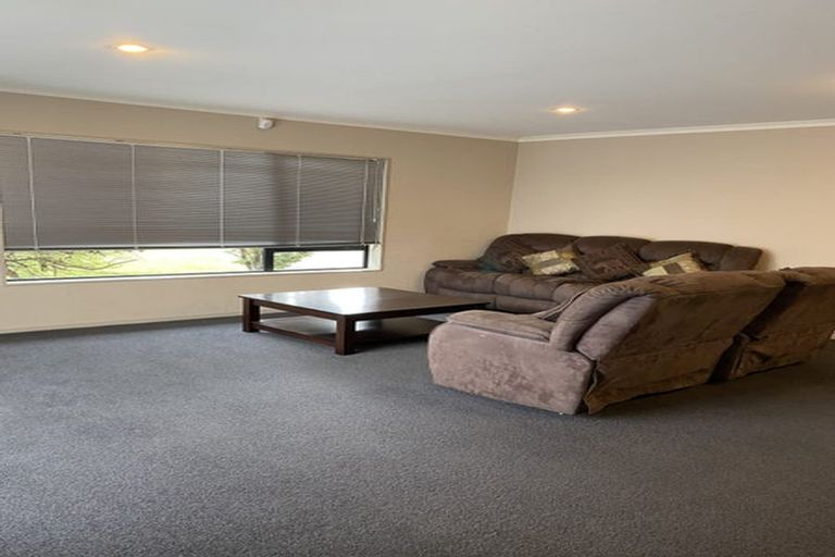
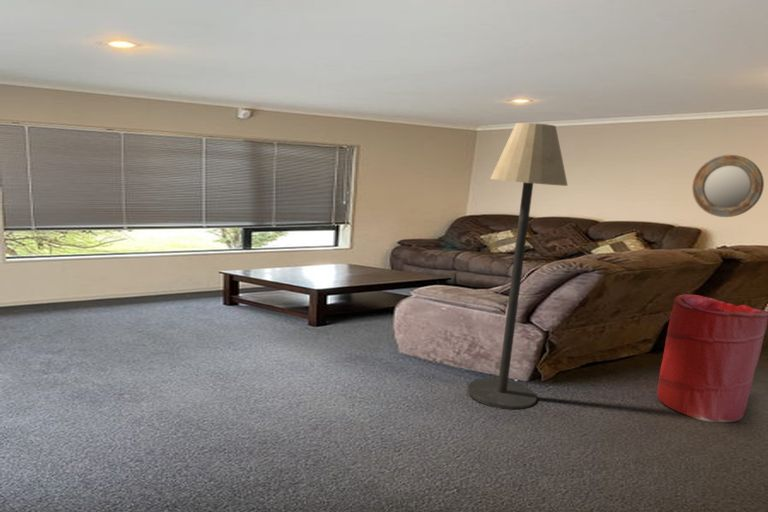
+ home mirror [691,154,765,218]
+ laundry hamper [656,294,768,423]
+ floor lamp [467,122,569,410]
